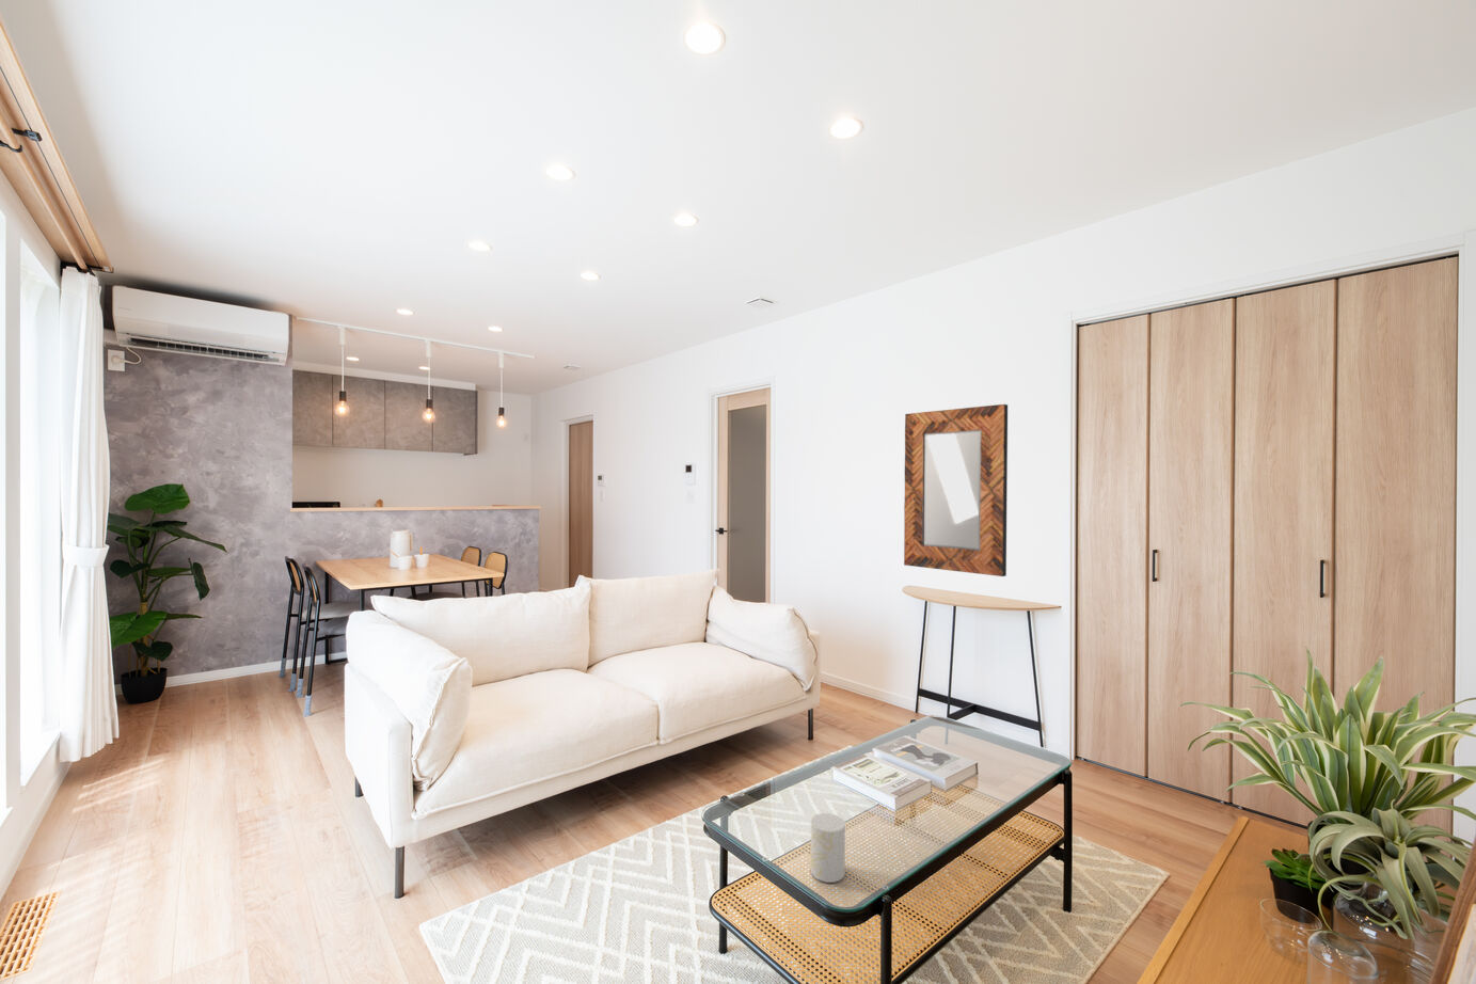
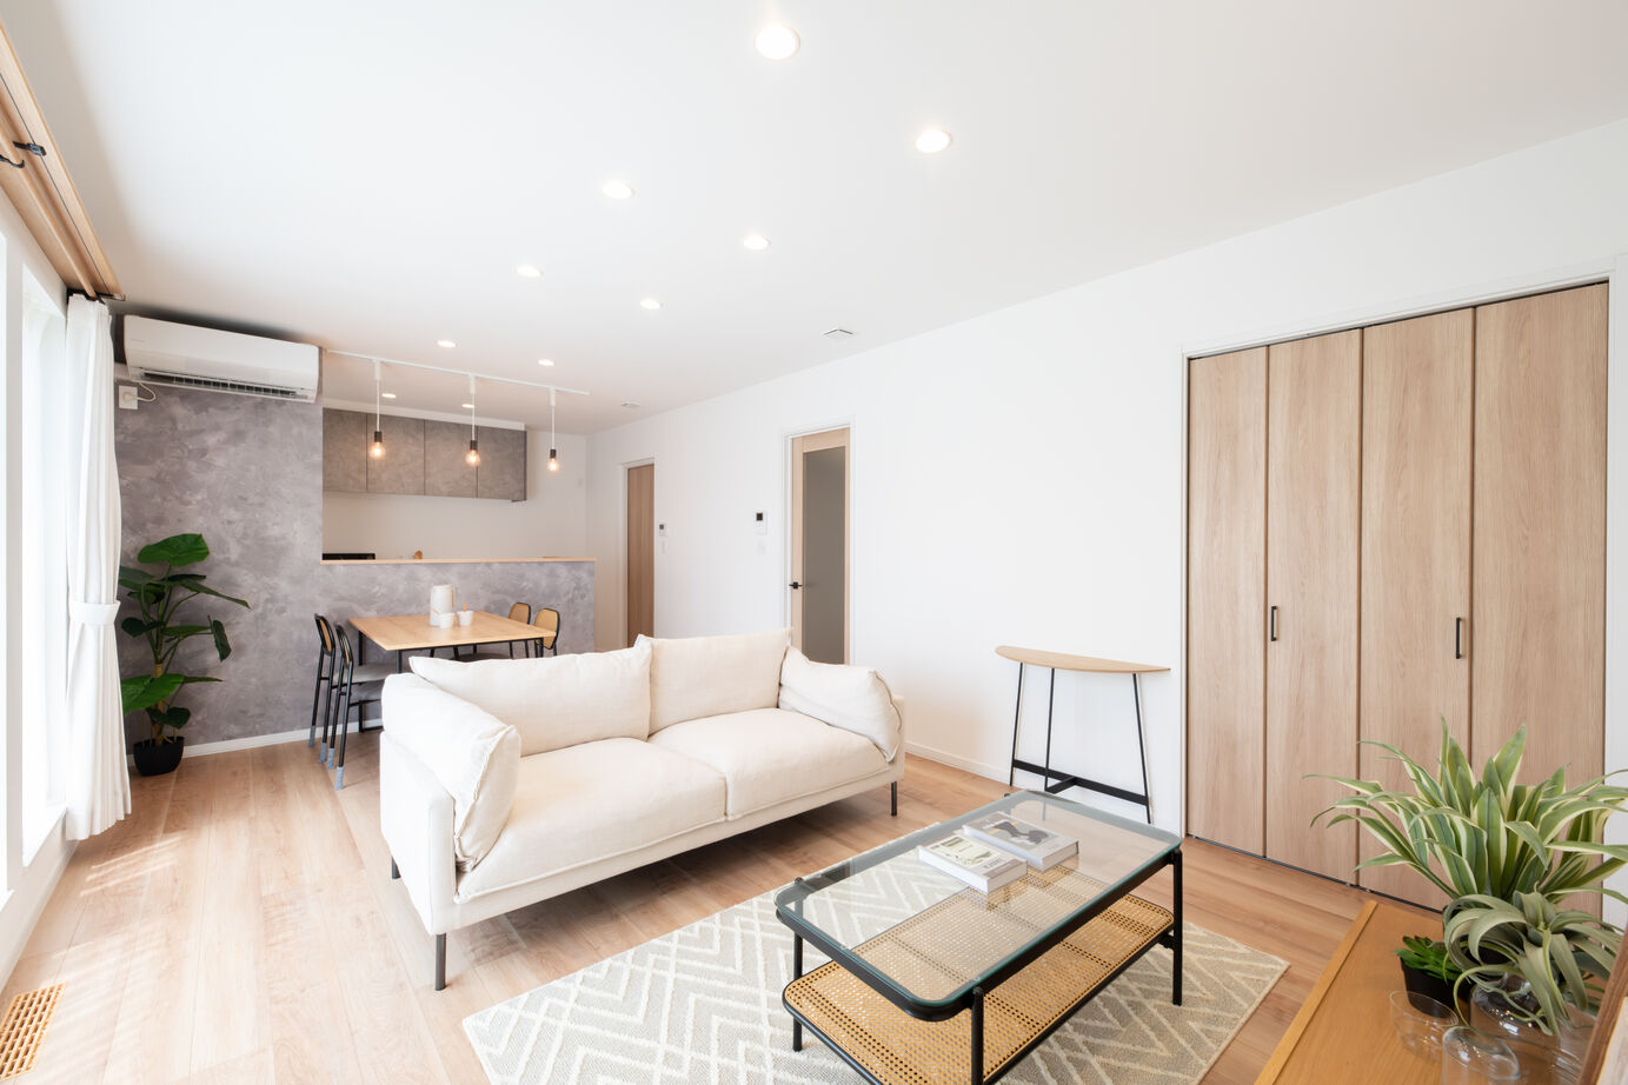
- cup [810,813,847,884]
- home mirror [903,403,1008,578]
